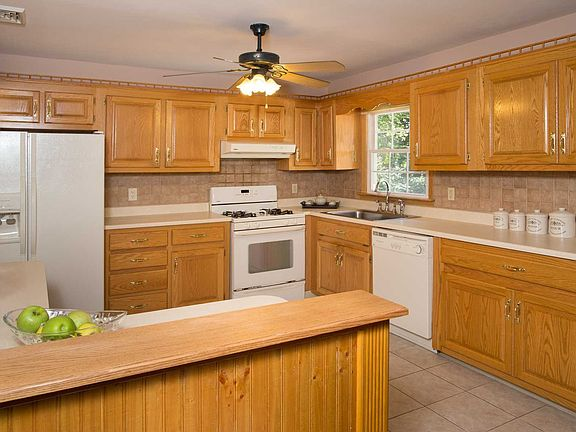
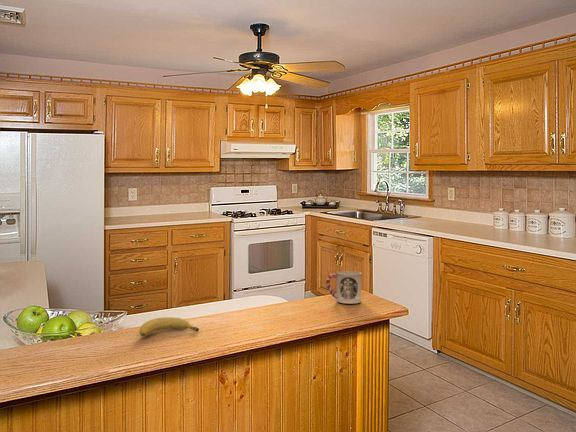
+ cup [325,270,362,305]
+ fruit [138,316,200,337]
